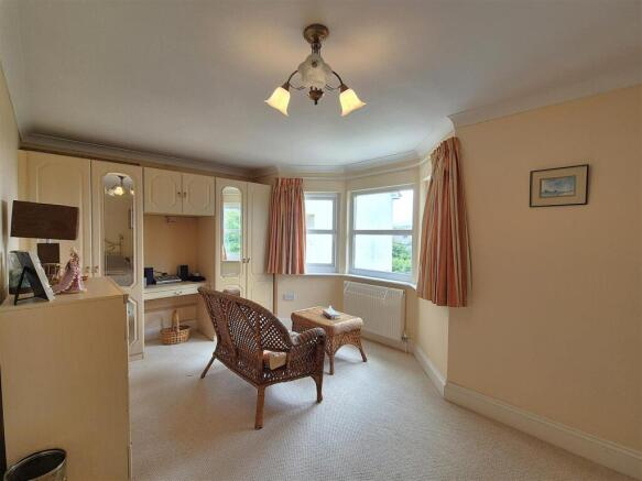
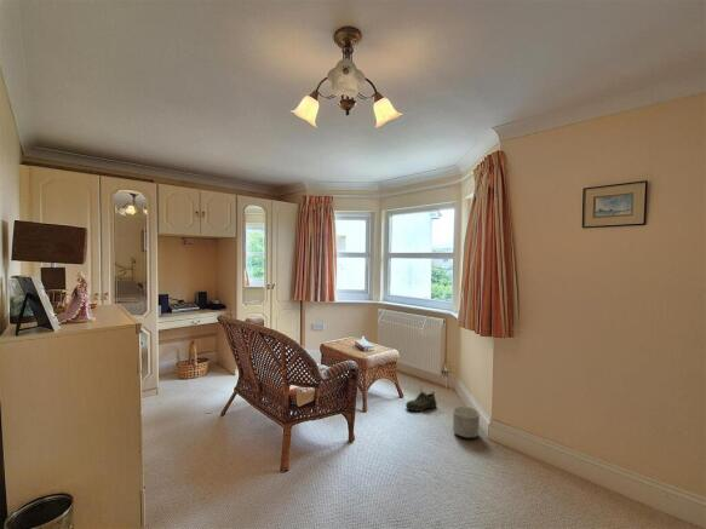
+ planter [452,406,481,439]
+ shoe [404,387,438,413]
